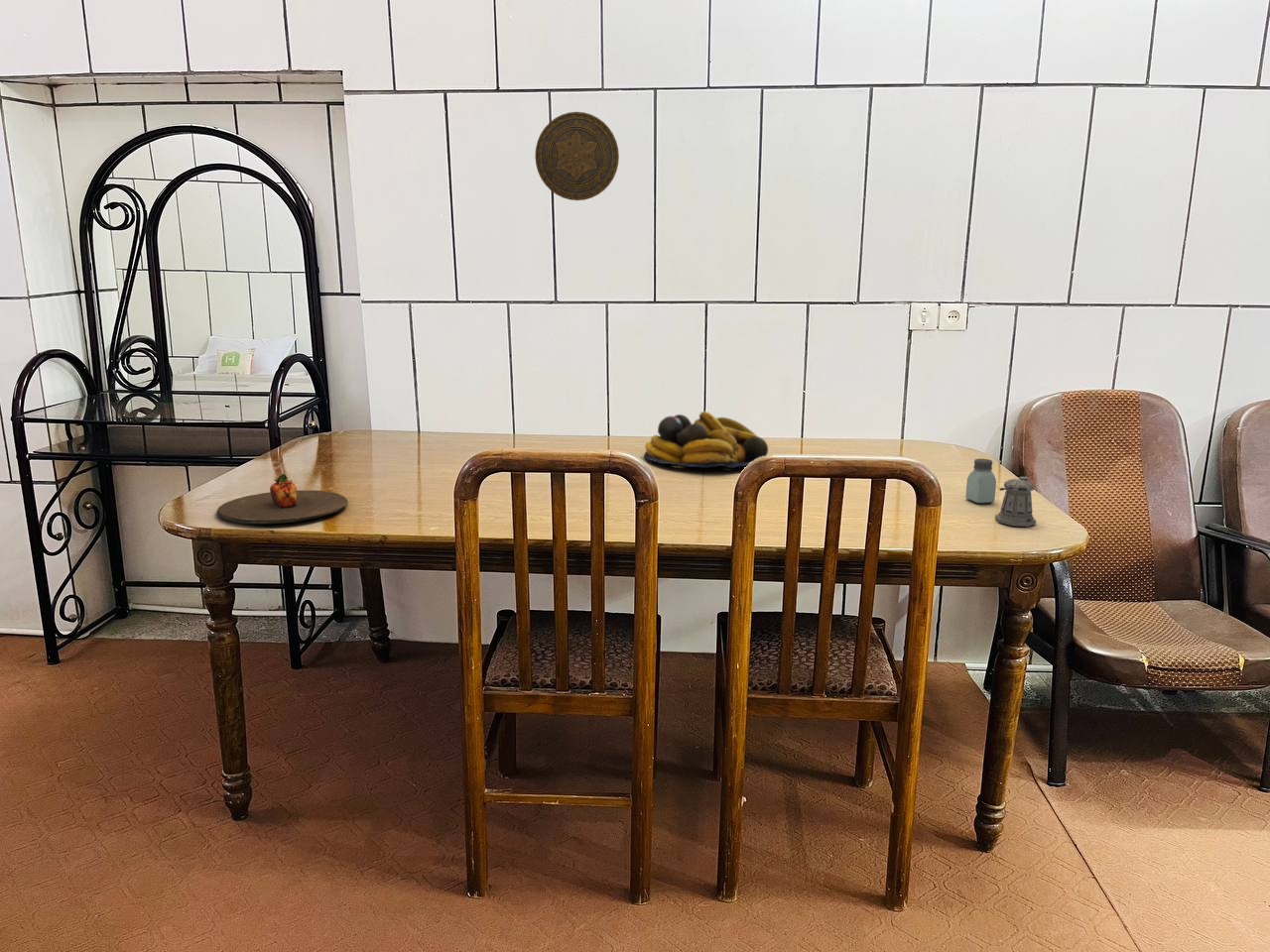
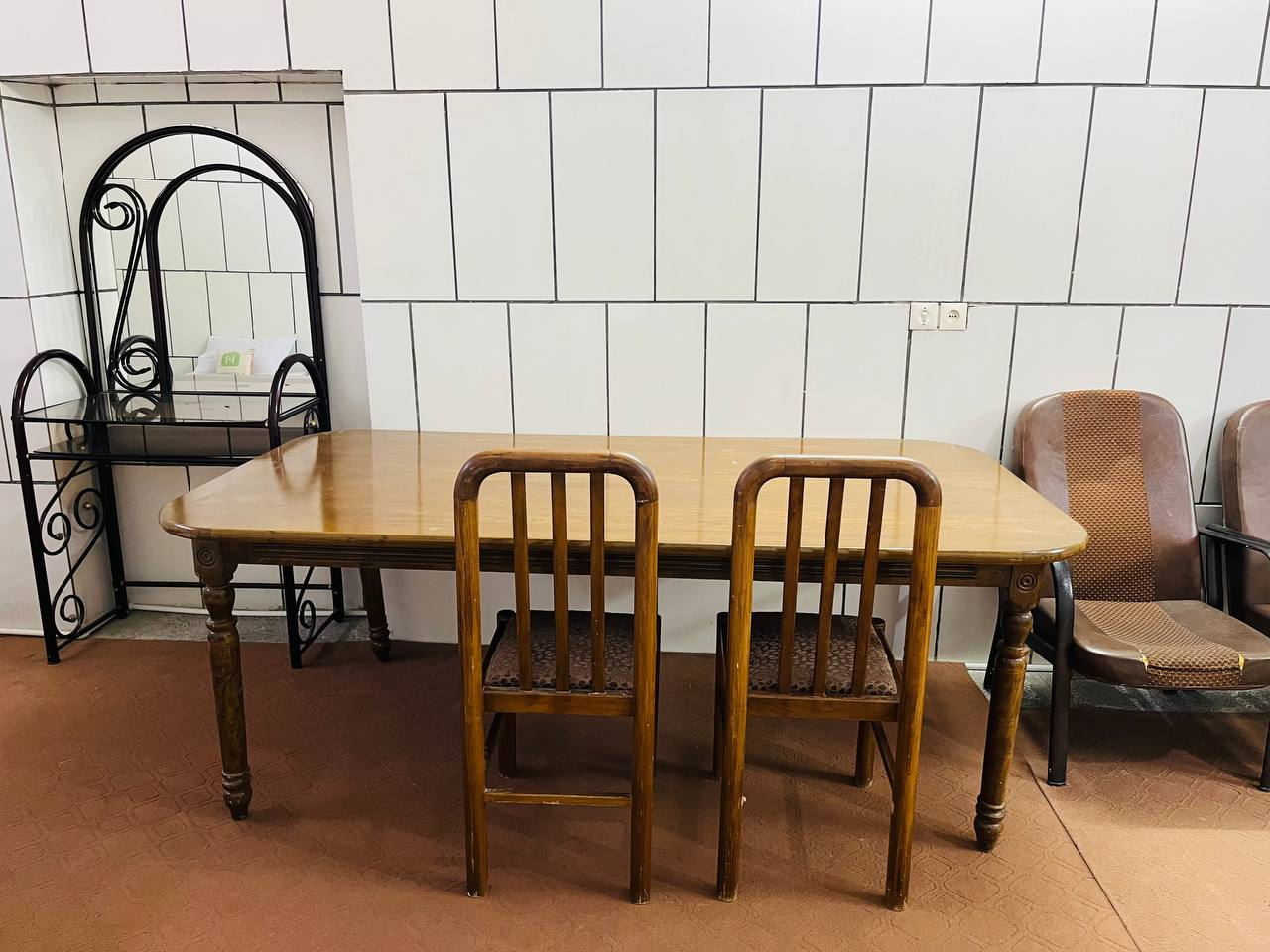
- saltshaker [964,458,997,504]
- plate [216,473,348,525]
- decorative plate [534,111,620,201]
- fruit bowl [643,411,769,469]
- pepper shaker [994,476,1037,528]
